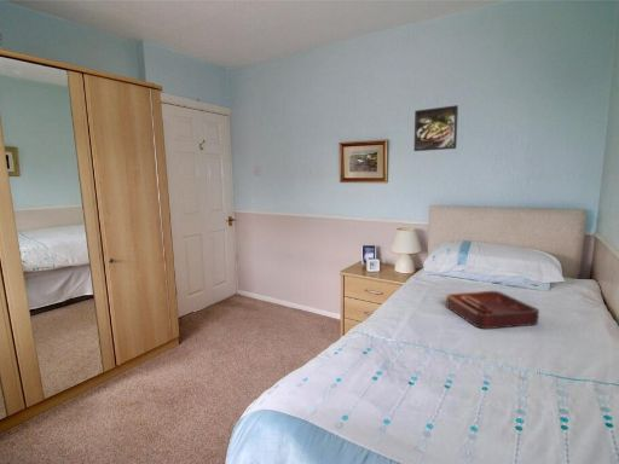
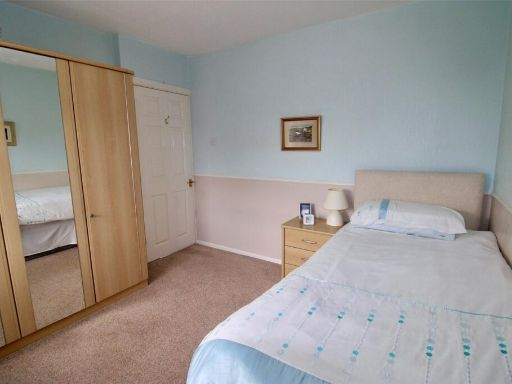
- decorative tray [445,290,540,330]
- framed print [413,104,459,152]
